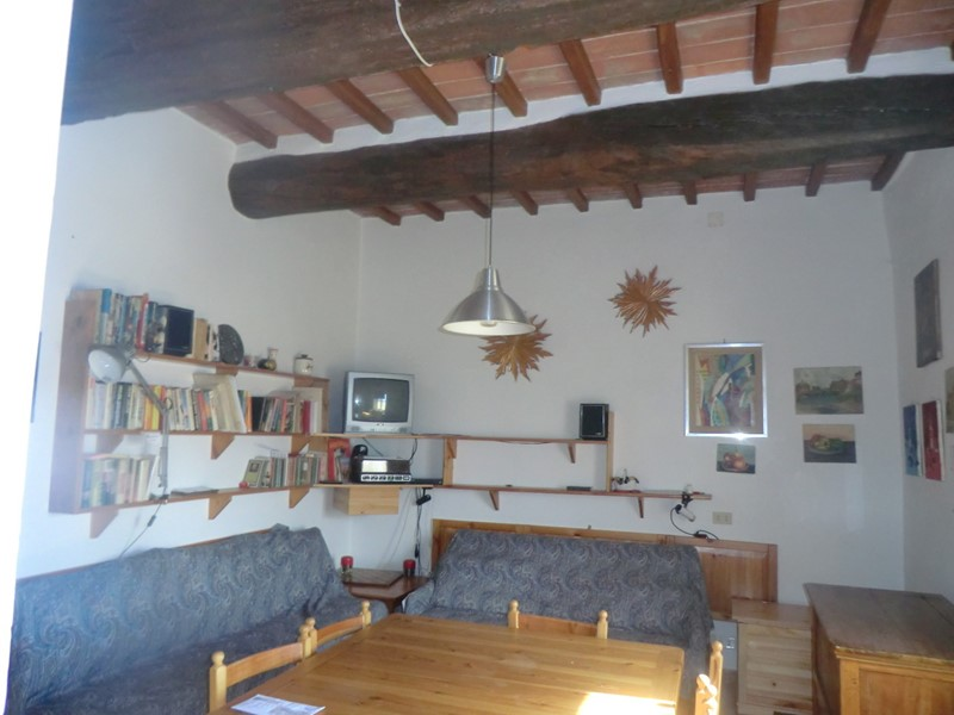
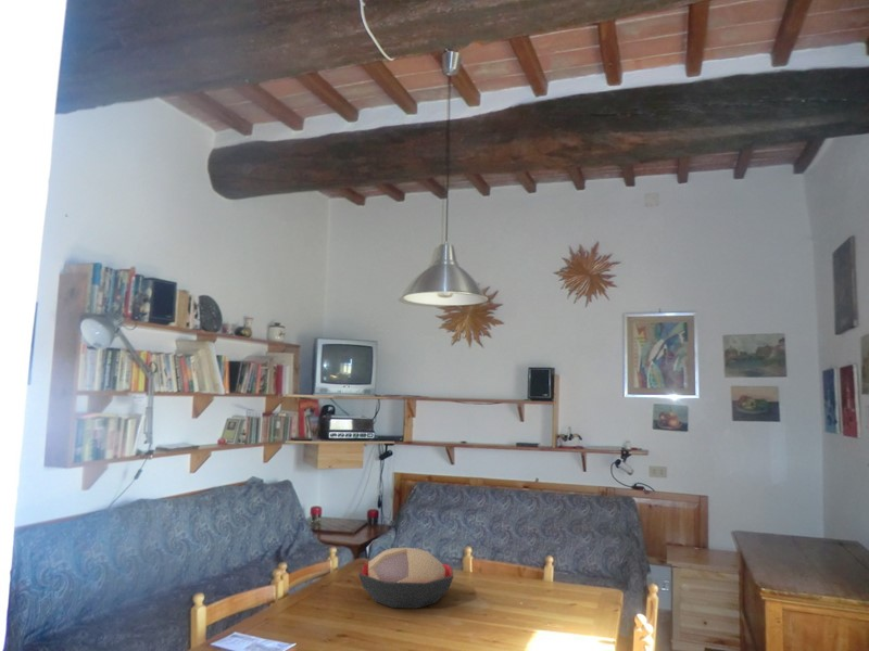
+ decorative bowl [357,547,455,610]
